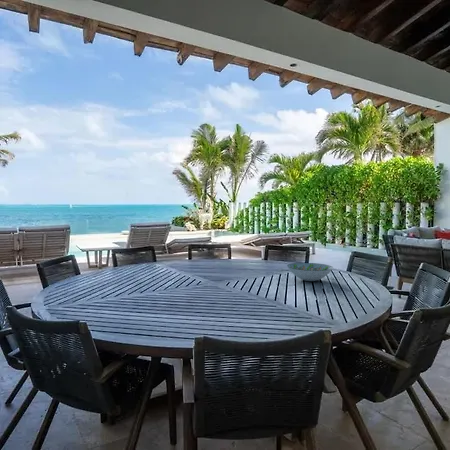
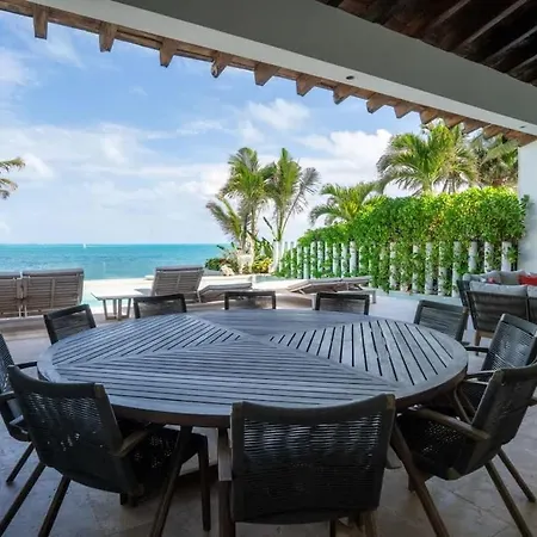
- decorative bowl [286,262,334,282]
